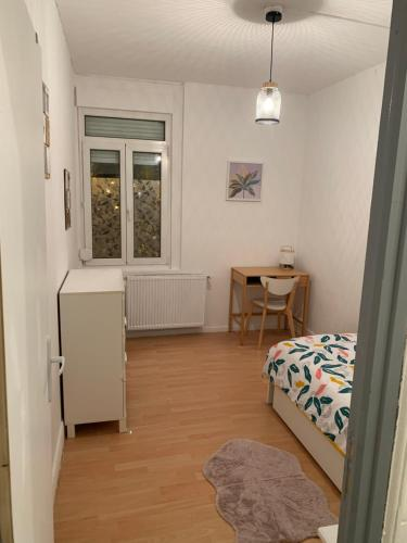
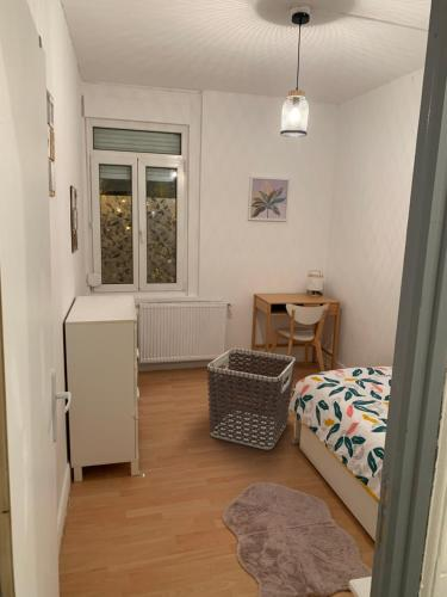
+ clothes hamper [206,347,297,451]
